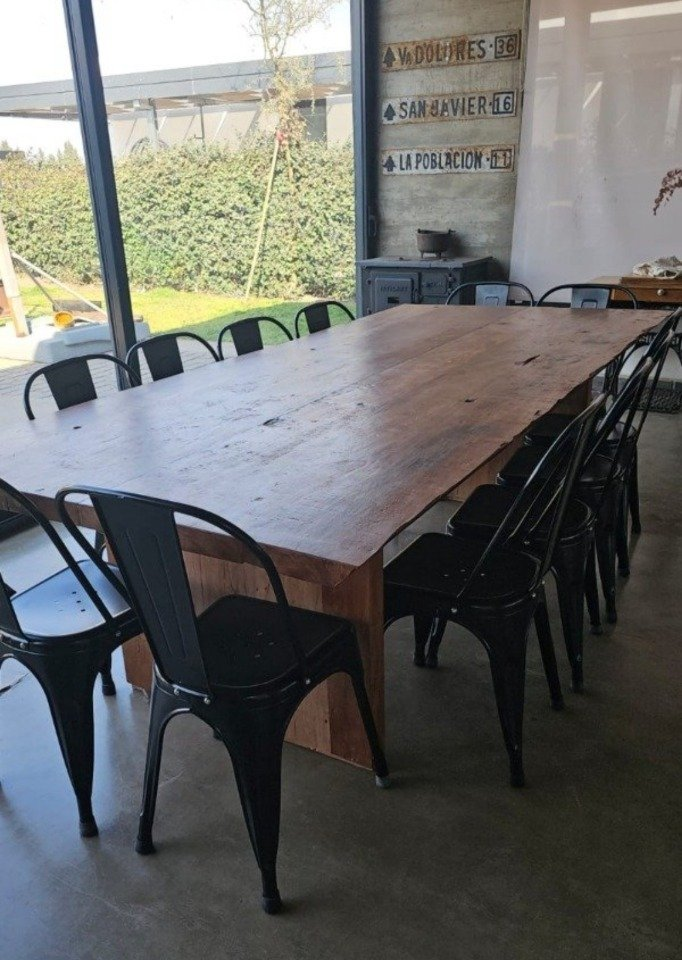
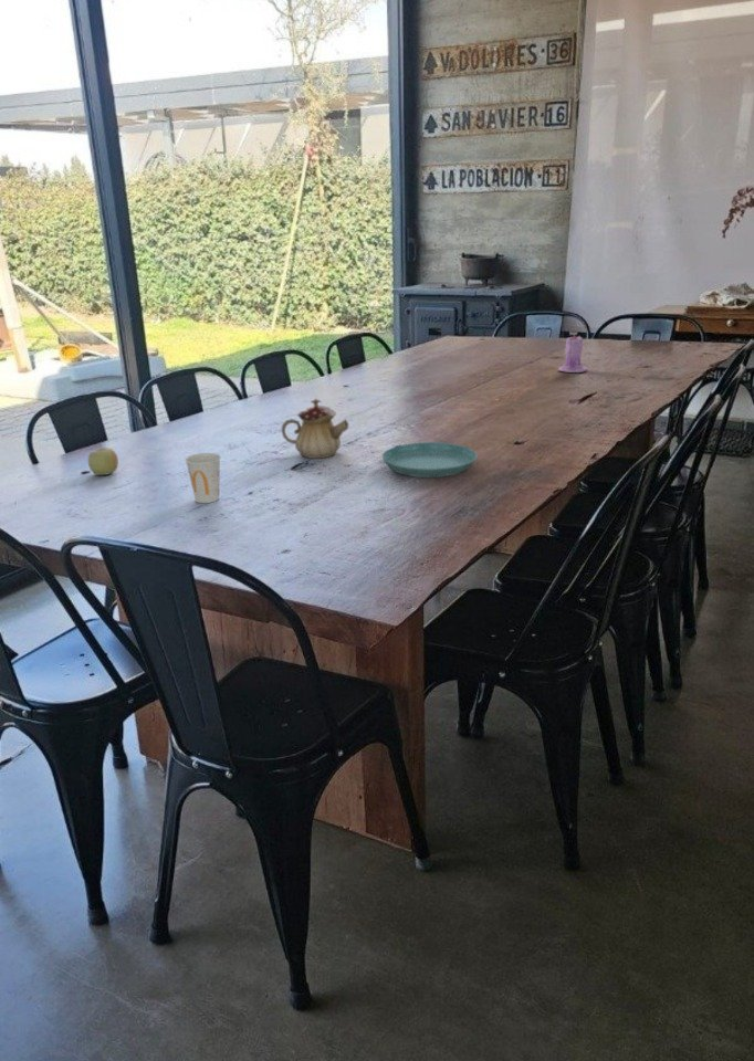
+ cup [185,452,221,504]
+ saucer [381,441,479,479]
+ candle [557,332,588,374]
+ teapot [280,398,349,460]
+ fruit [87,444,119,476]
